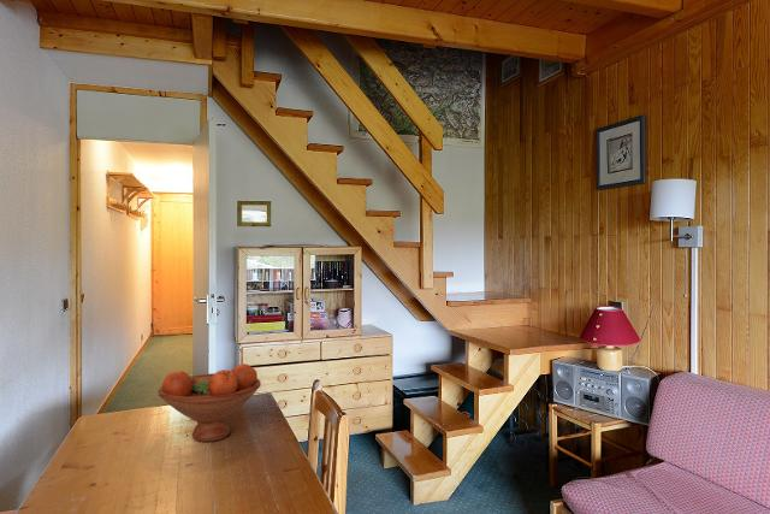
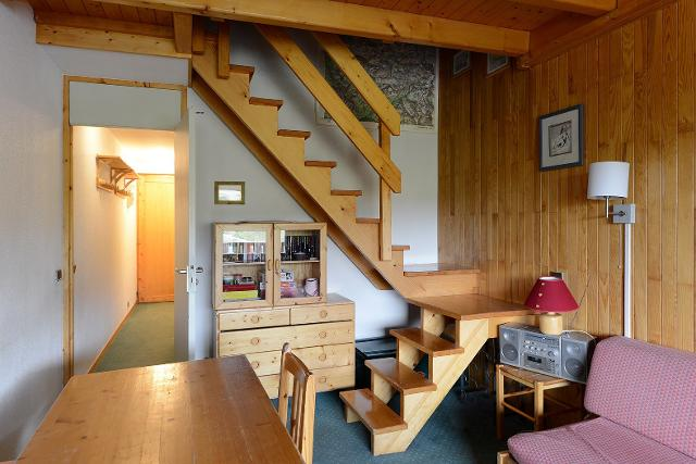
- fruit bowl [156,362,262,443]
